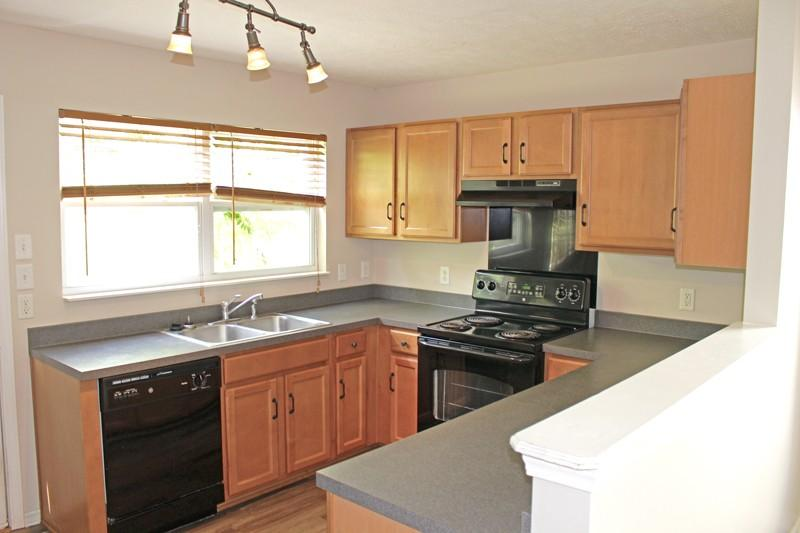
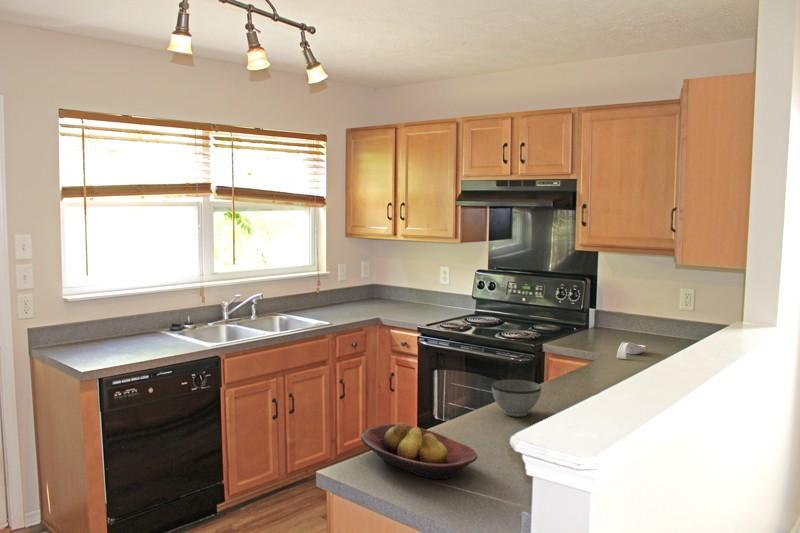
+ spoon rest [616,341,647,360]
+ fruit bowl [360,421,479,480]
+ bowl [490,378,542,418]
